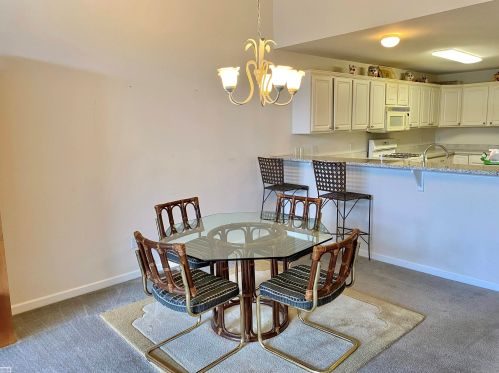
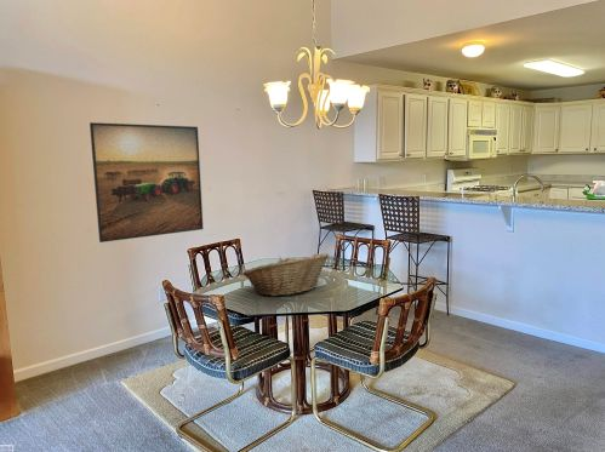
+ fruit basket [241,252,330,297]
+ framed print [89,121,204,244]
